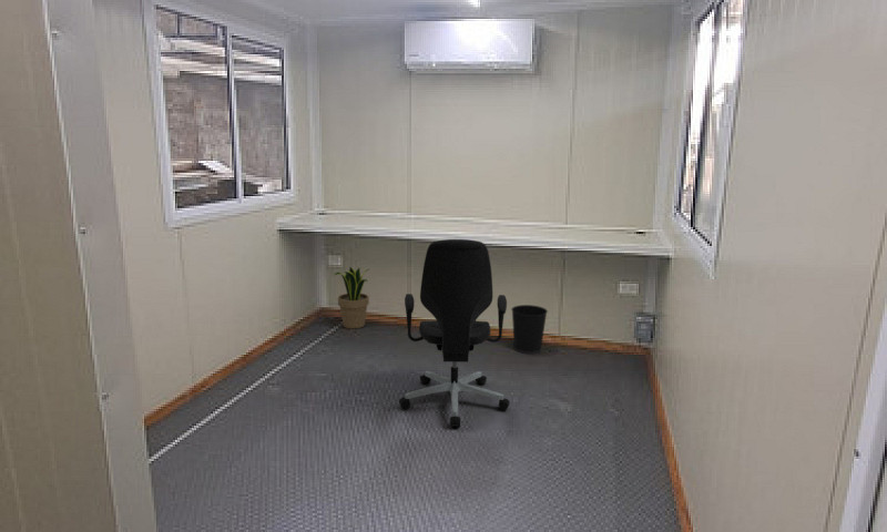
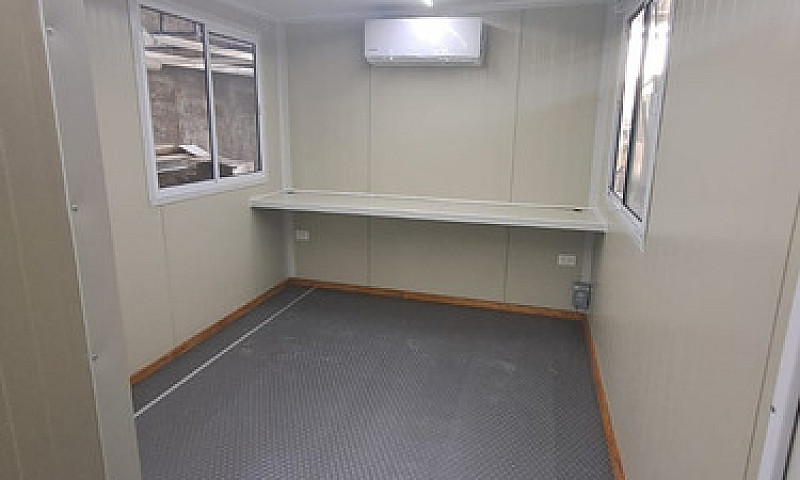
- wastebasket [510,304,549,355]
- potted plant [334,266,370,329]
- office chair [398,238,511,428]
